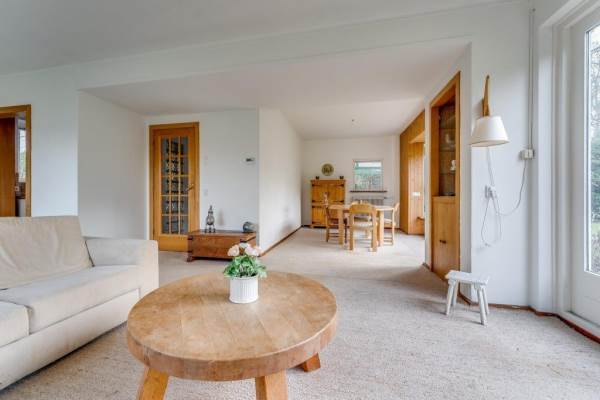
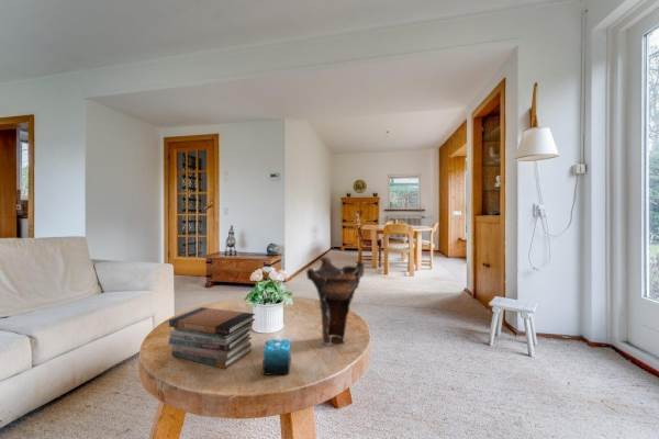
+ book stack [168,306,256,370]
+ vase [305,256,366,347]
+ candle [261,338,292,376]
